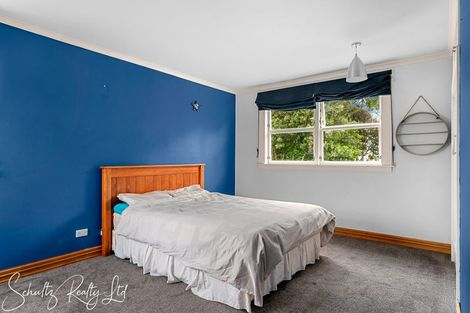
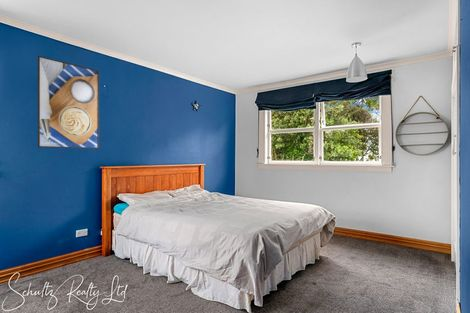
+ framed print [36,55,100,150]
